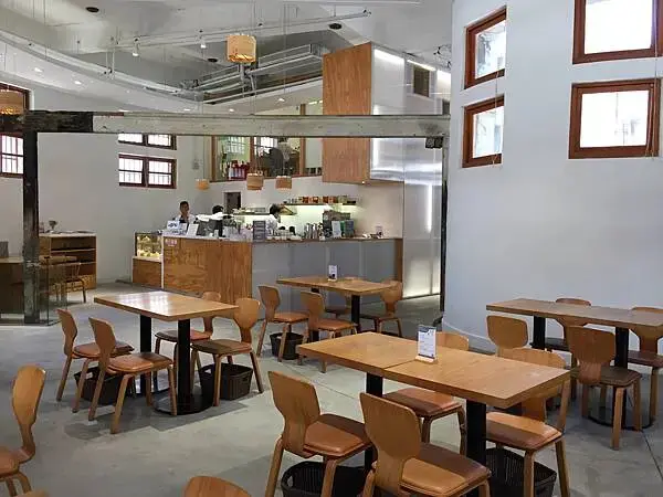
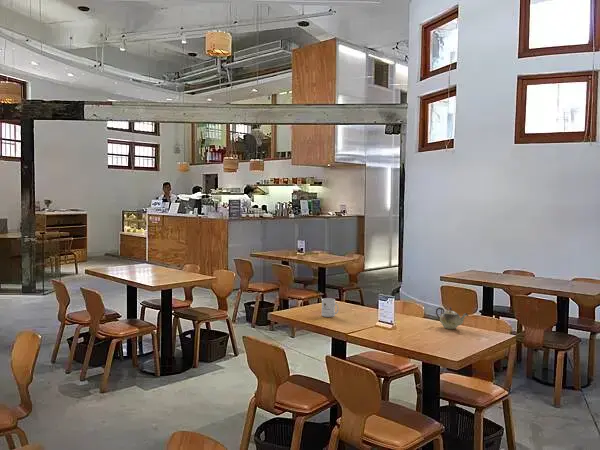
+ mug [321,297,340,318]
+ teapot [435,306,470,330]
